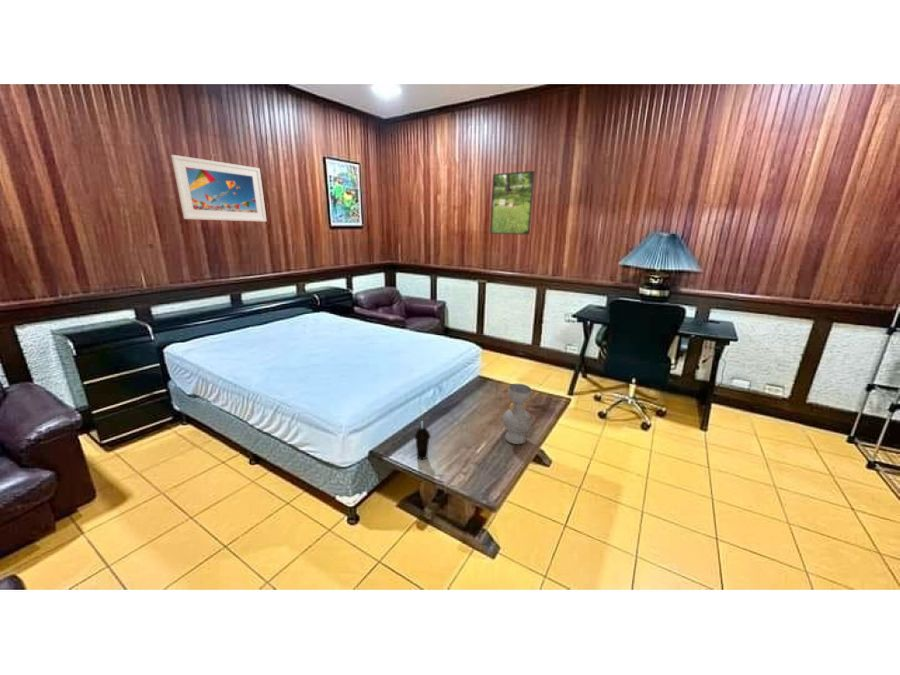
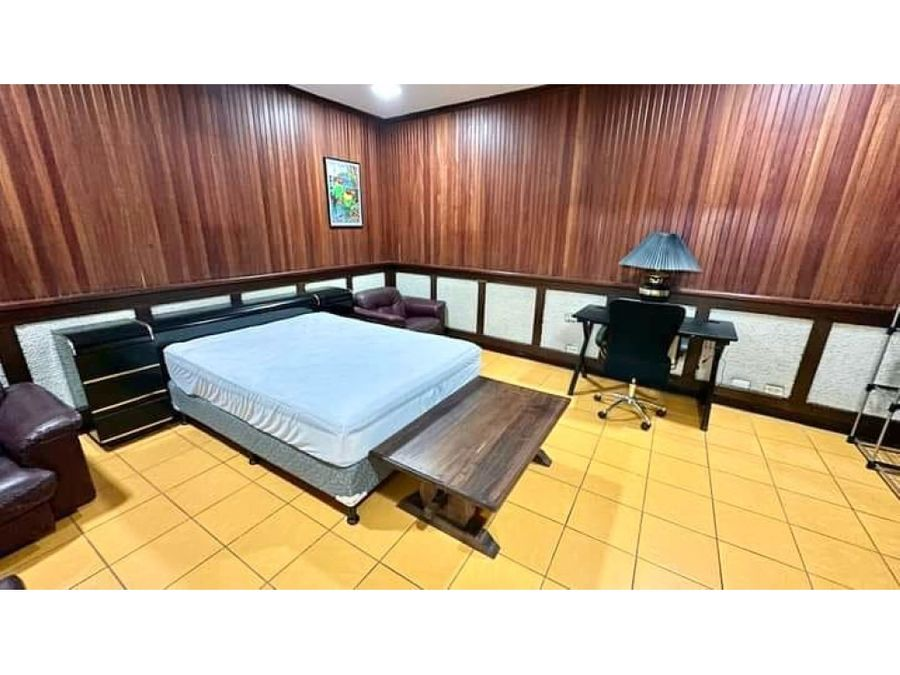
- cup [413,421,432,461]
- decorative vase [502,383,533,445]
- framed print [489,170,536,236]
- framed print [170,154,268,223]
